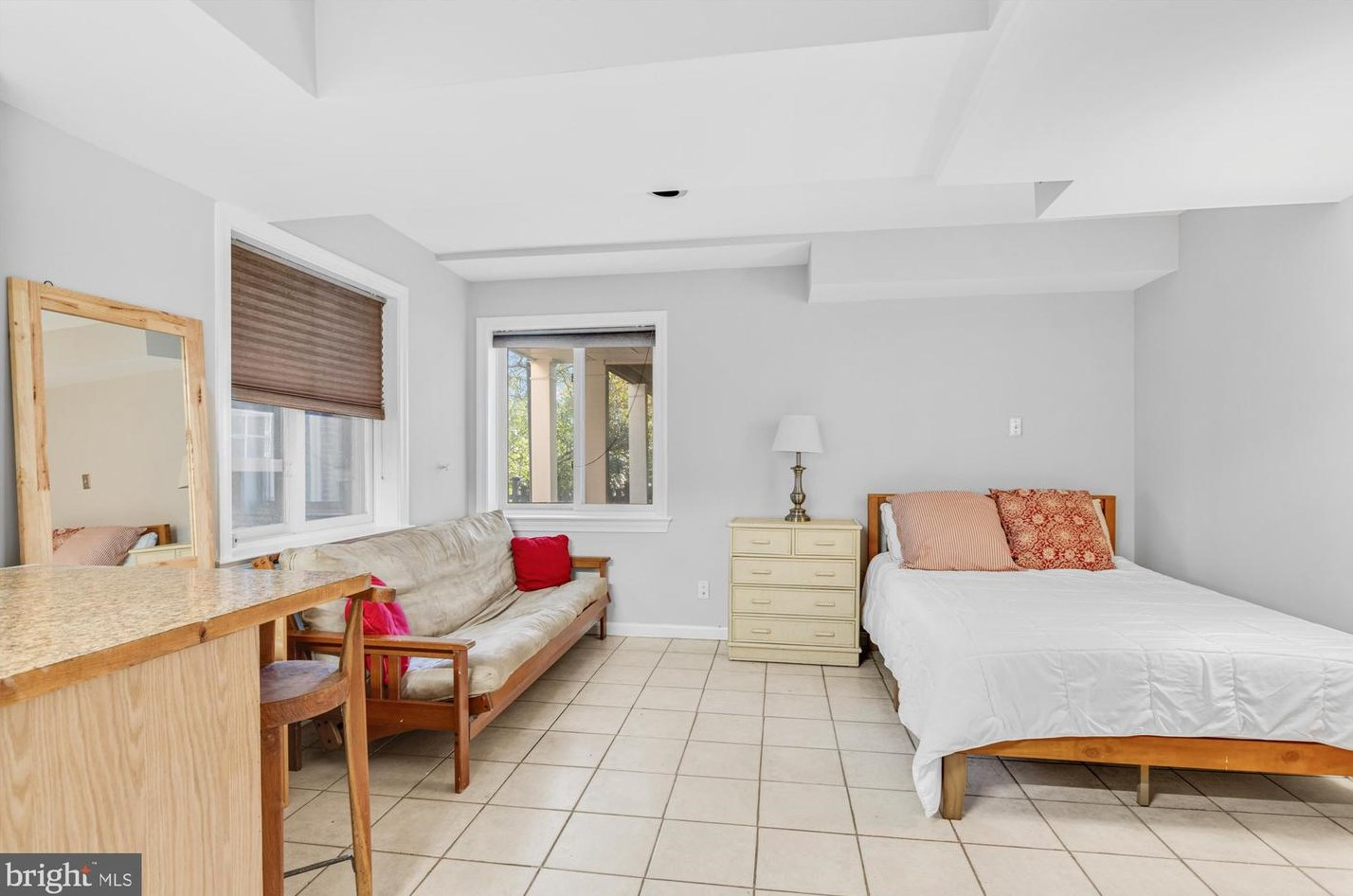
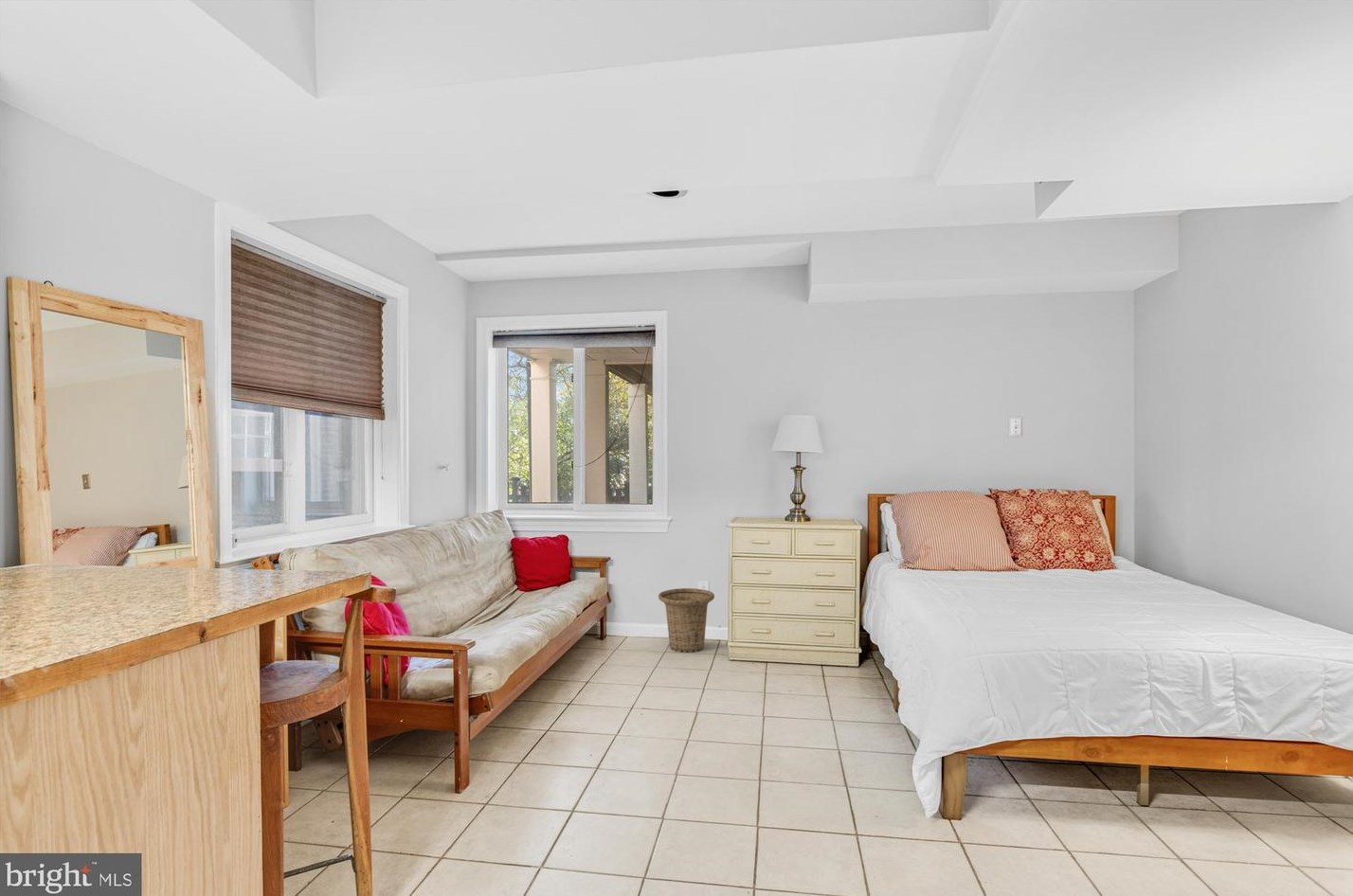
+ basket [658,587,715,654]
